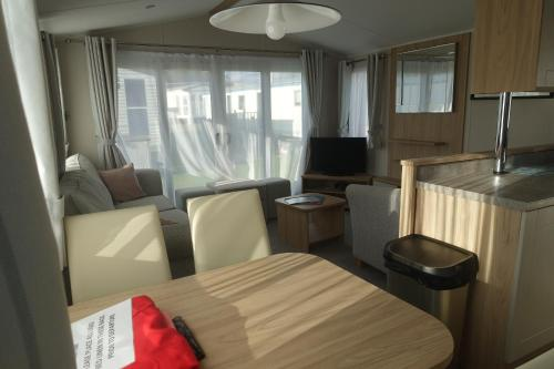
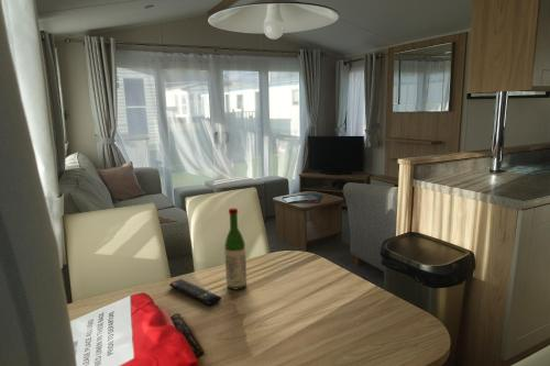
+ remote control [168,278,222,307]
+ wine bottle [223,207,248,290]
